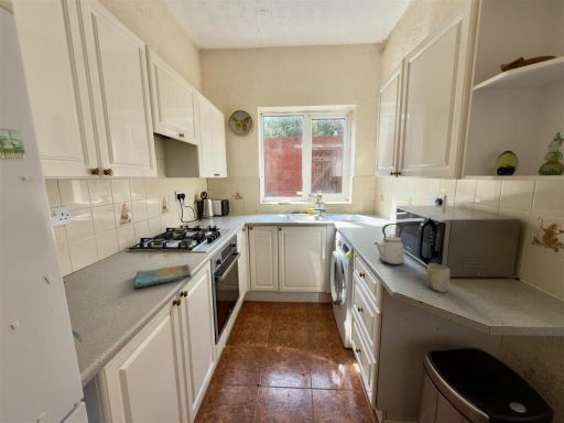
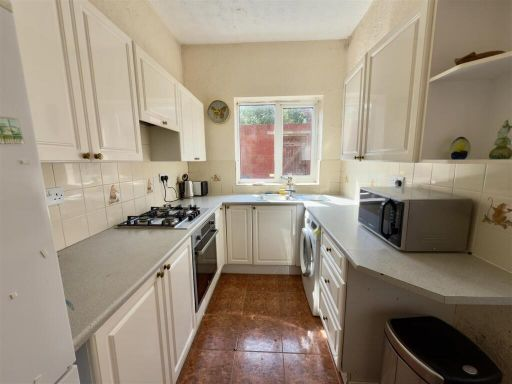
- kettle [373,223,405,265]
- cup [425,262,451,293]
- dish towel [132,263,193,290]
